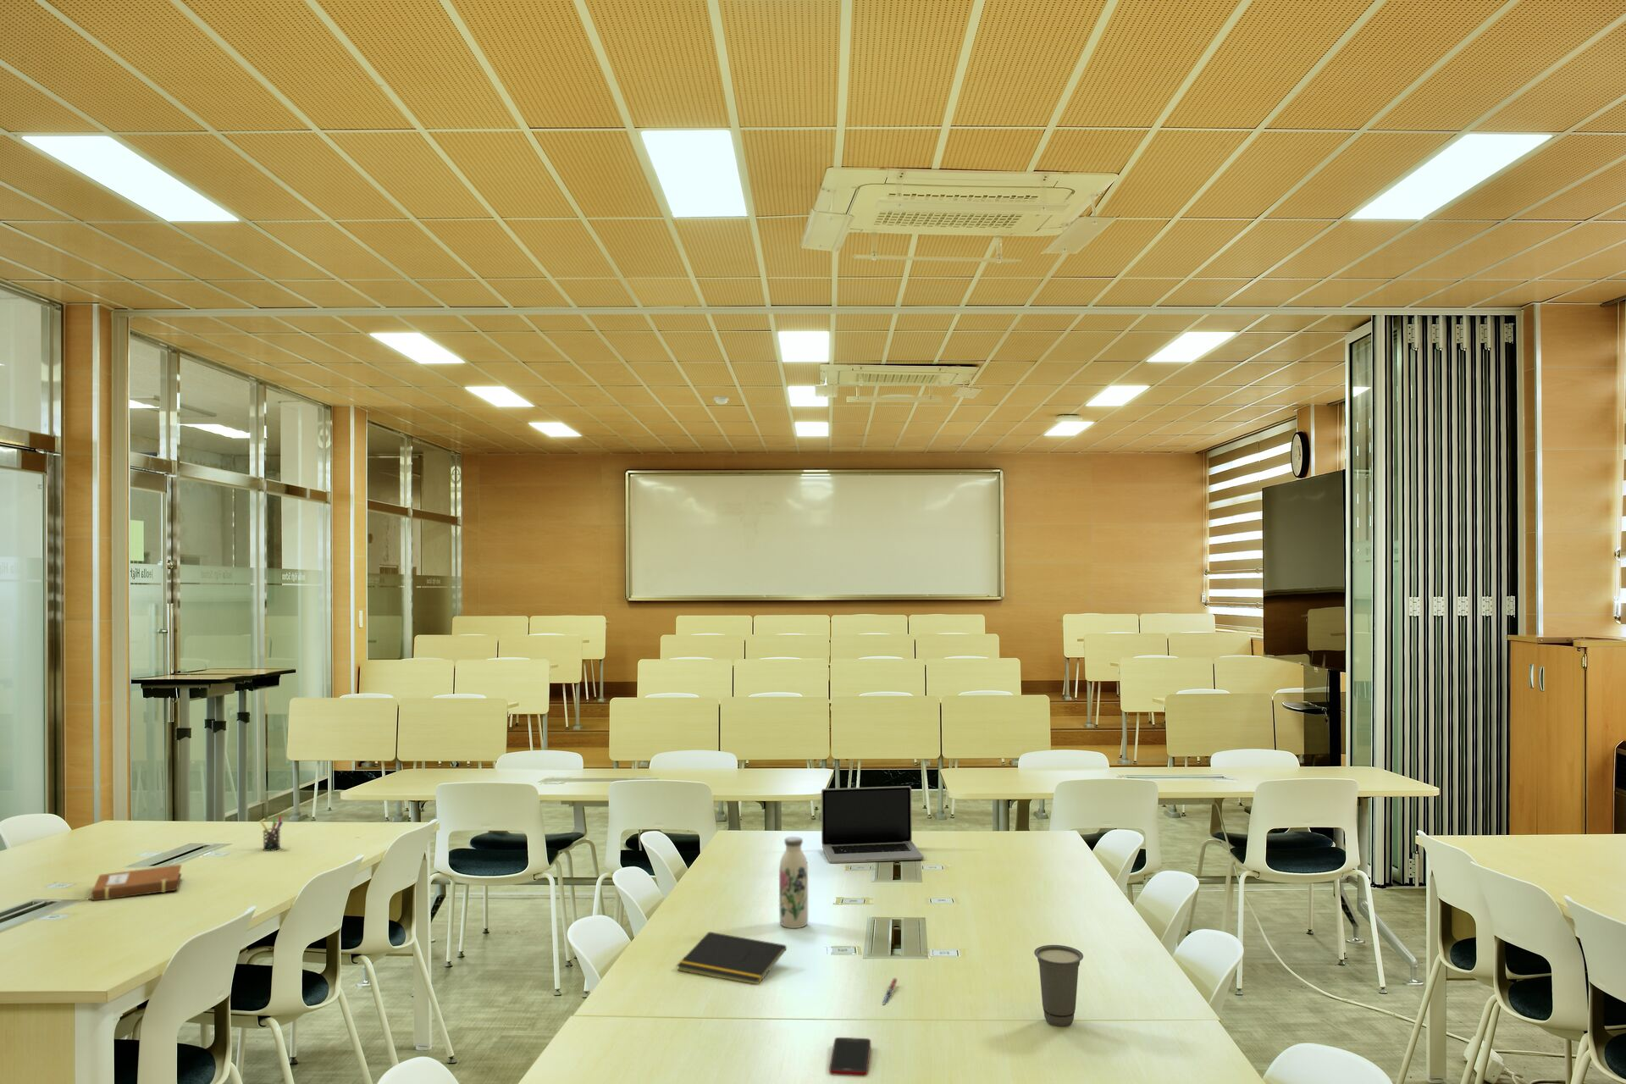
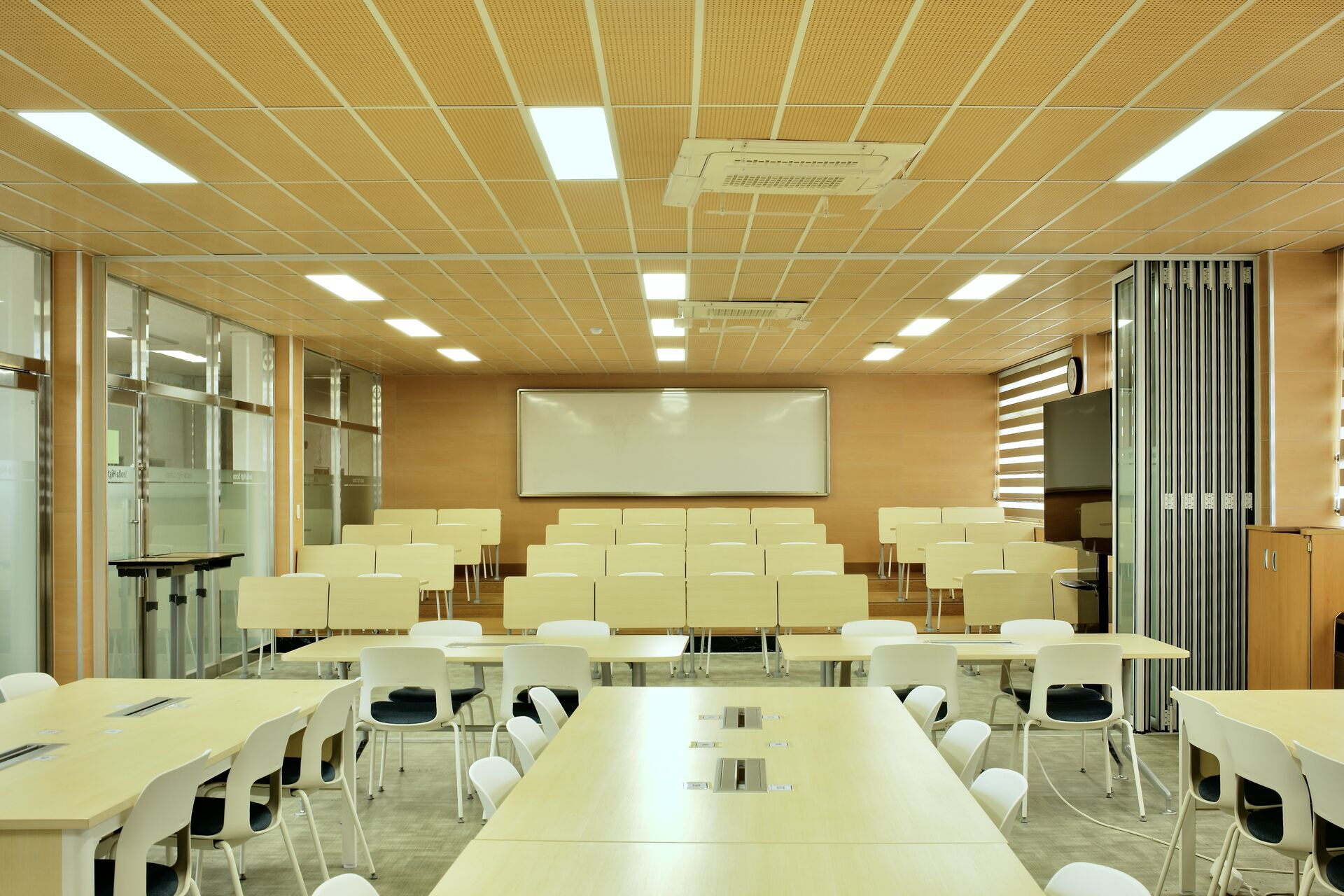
- pen [882,978,899,1007]
- laptop [820,785,924,864]
- notepad [676,930,788,985]
- water bottle [778,836,808,929]
- cup [1033,944,1084,1027]
- notebook [88,864,183,901]
- pen holder [259,814,284,852]
- cell phone [829,1037,871,1077]
